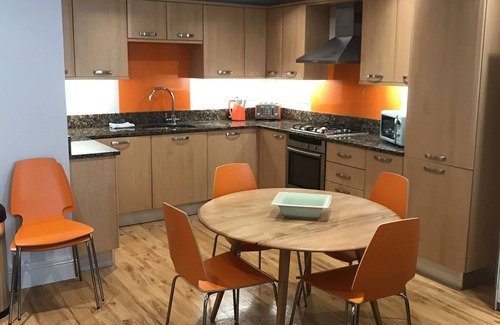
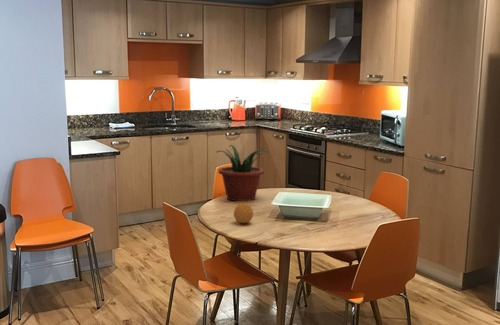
+ fruit [233,202,254,224]
+ potted plant [216,144,270,202]
